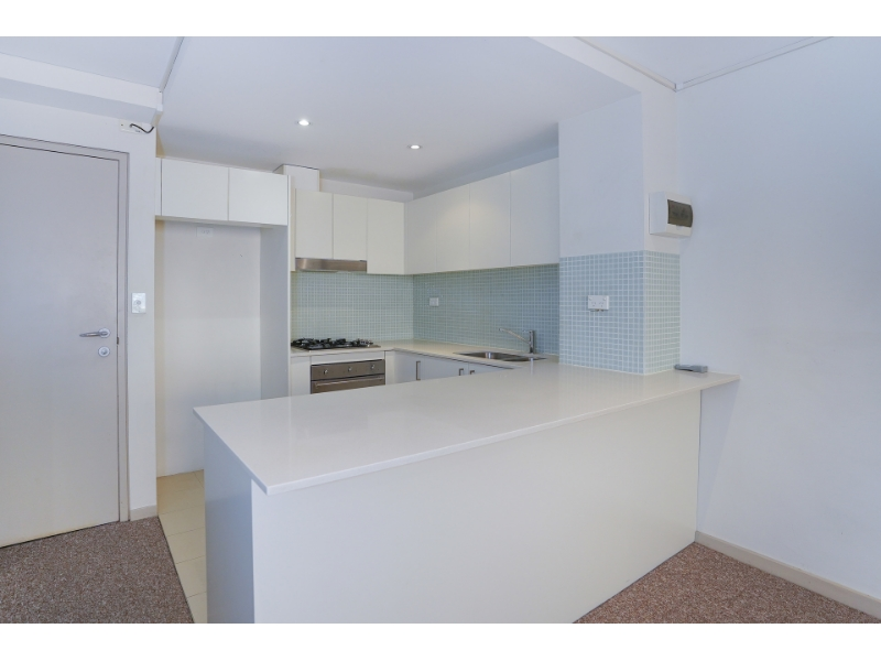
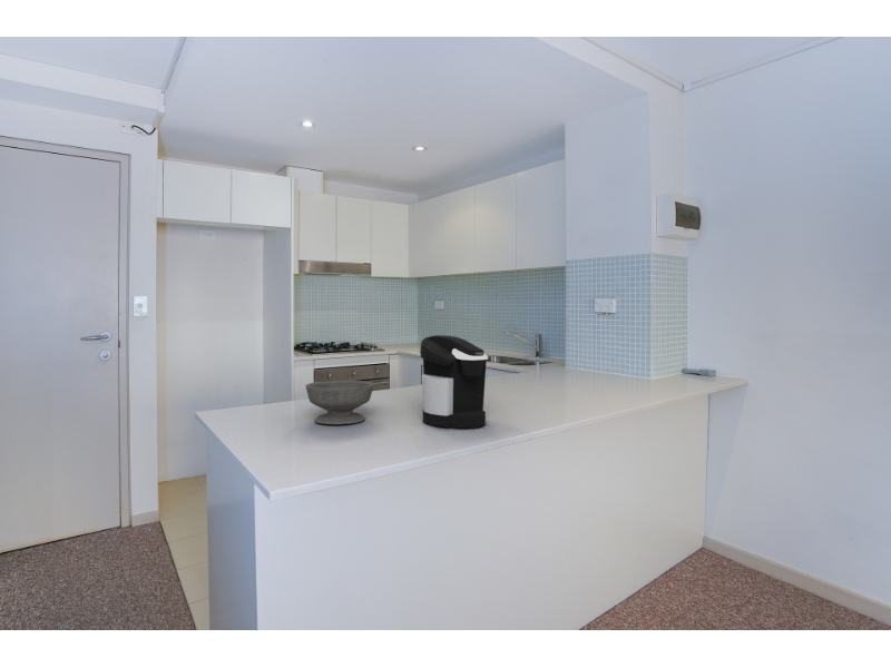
+ coffee maker [419,334,489,429]
+ bowl [304,380,374,425]
